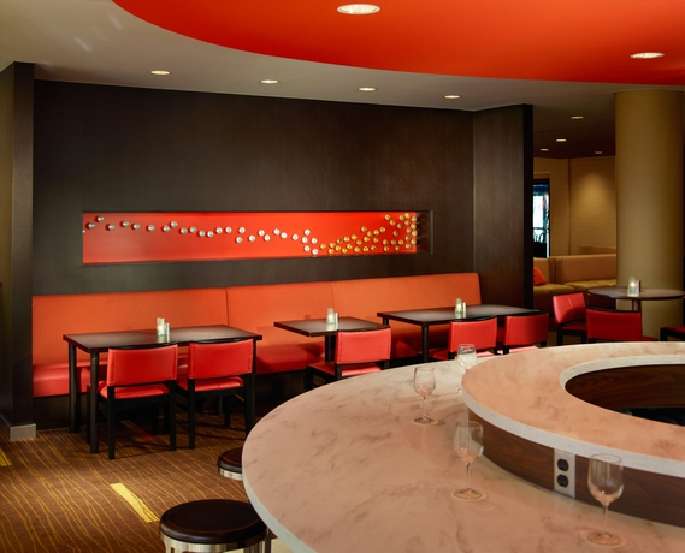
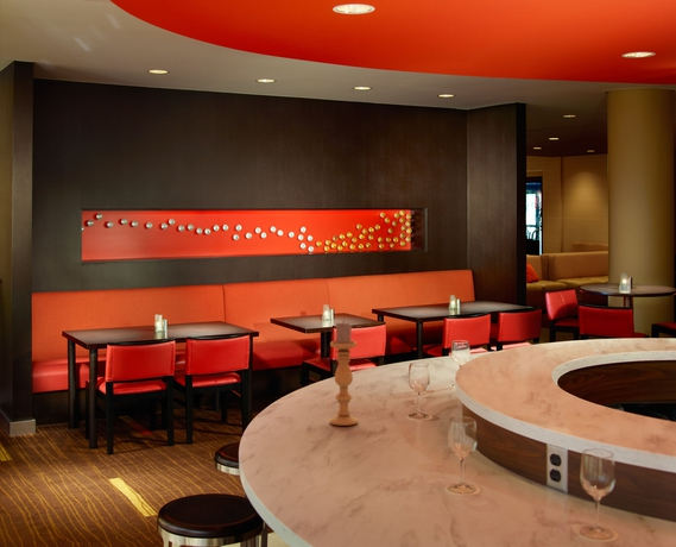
+ candle holder [329,320,359,427]
